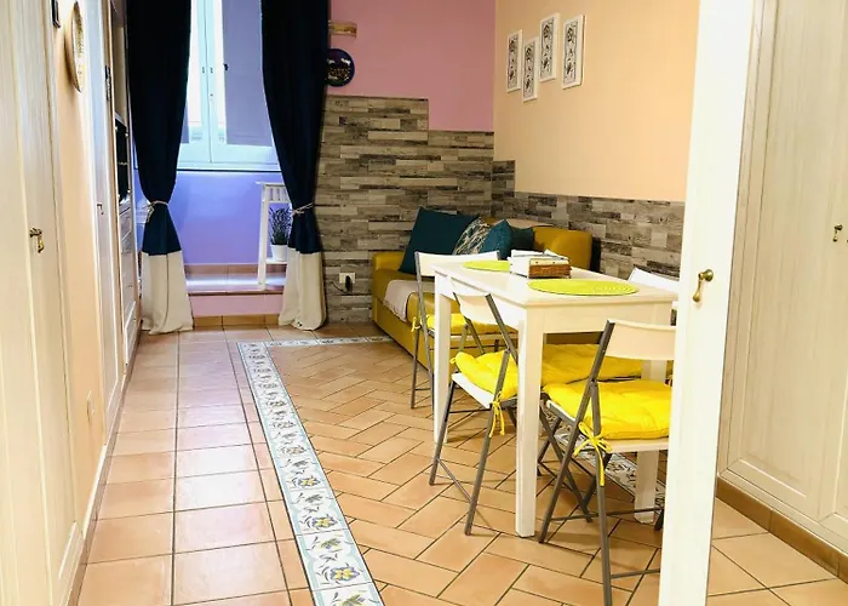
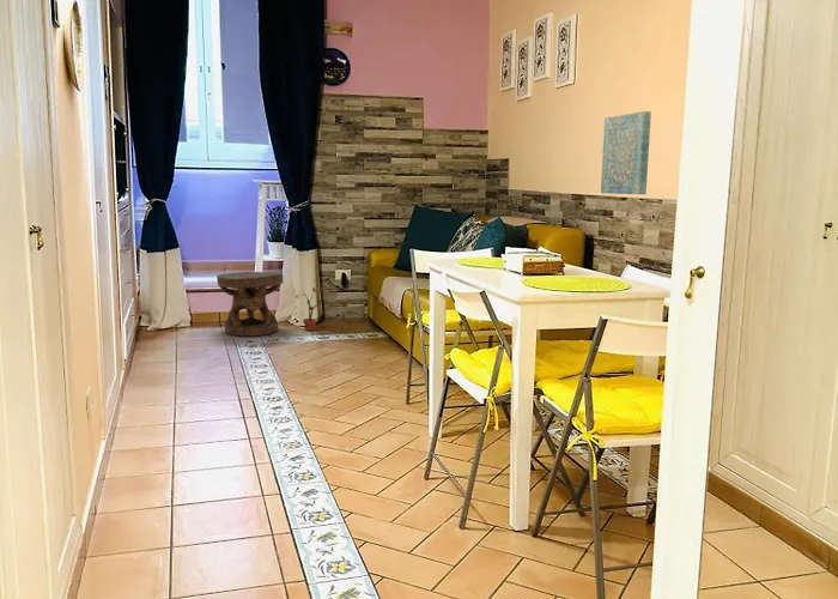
+ wall art [600,110,652,195]
+ carved stool [215,271,284,338]
+ potted plant [294,279,334,332]
